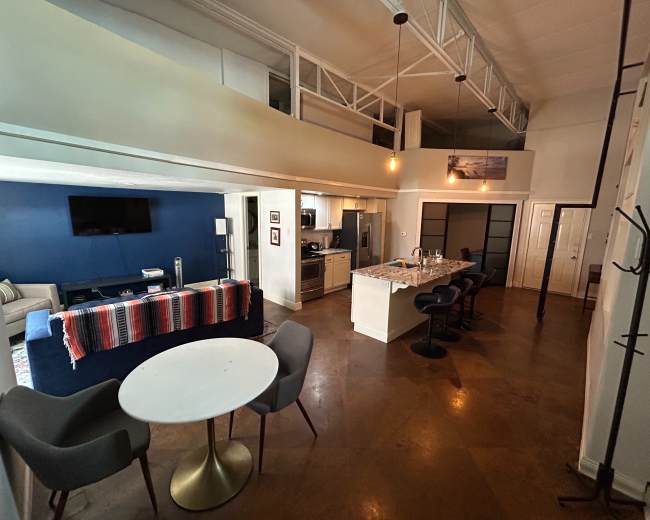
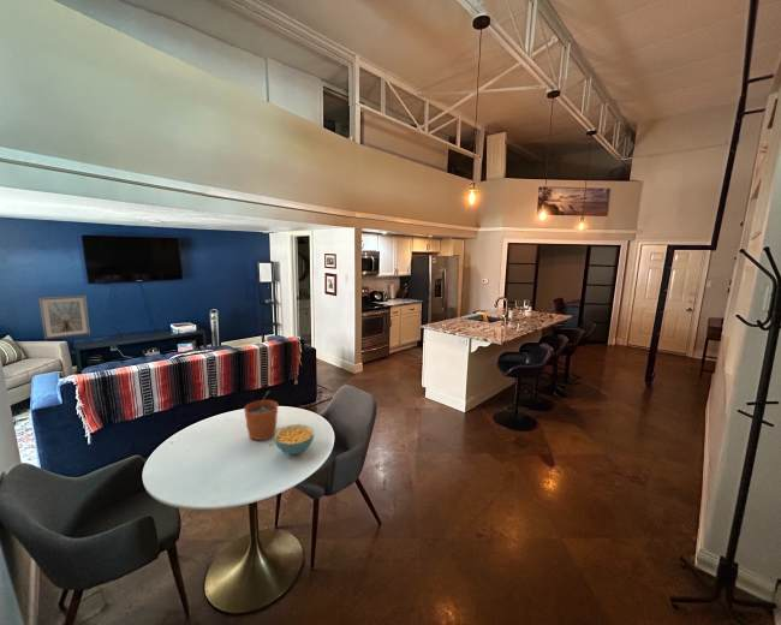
+ plant pot [243,391,279,442]
+ cereal bowl [274,423,315,456]
+ picture frame [37,294,91,340]
